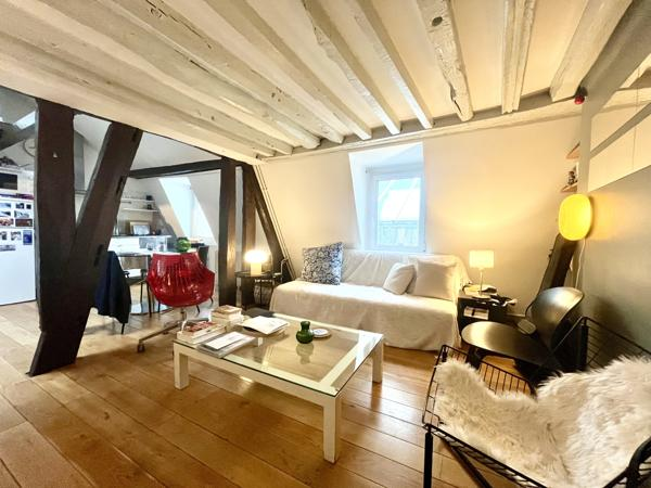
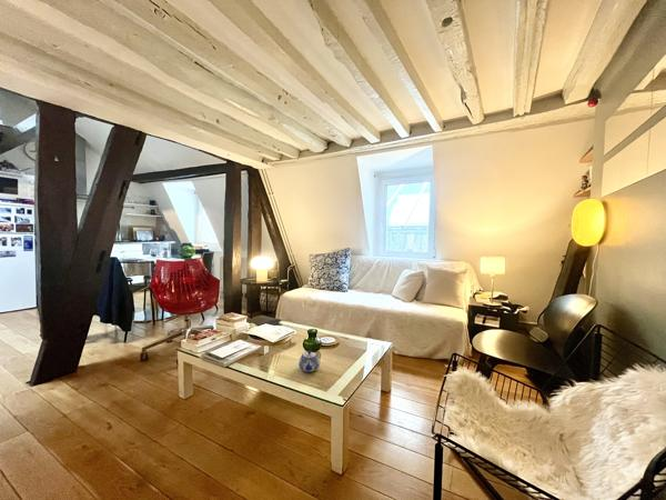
+ teapot [297,349,321,373]
